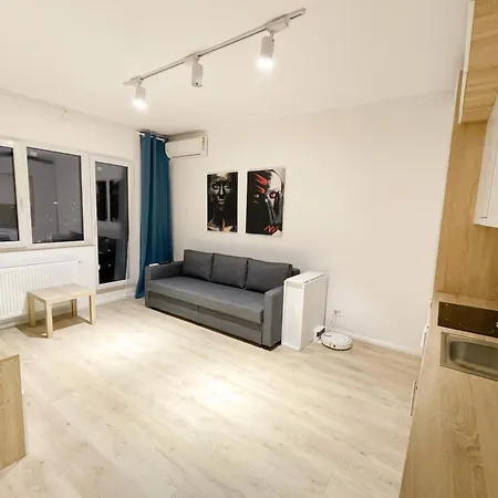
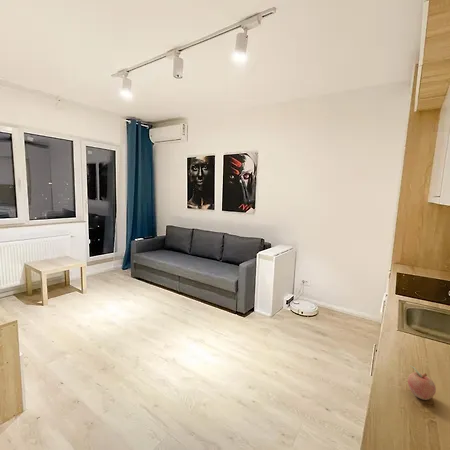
+ fruit [407,365,437,401]
